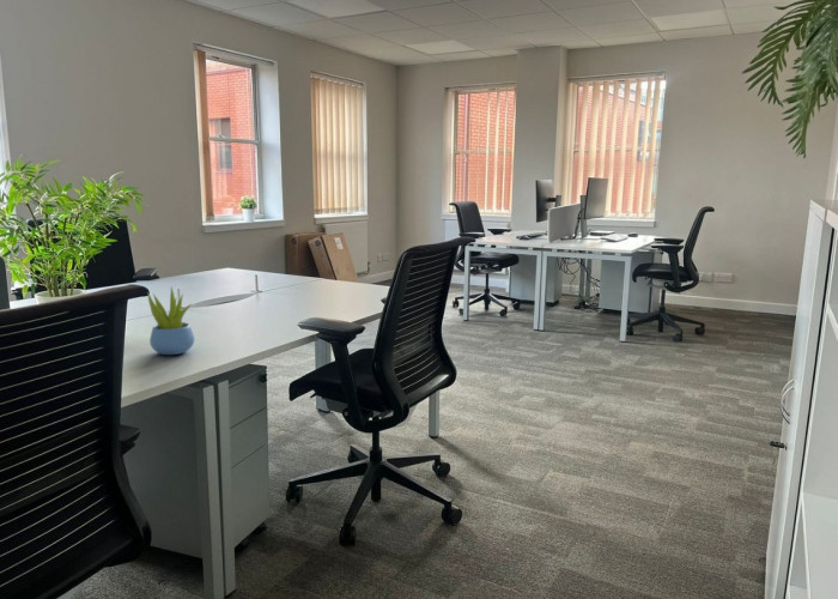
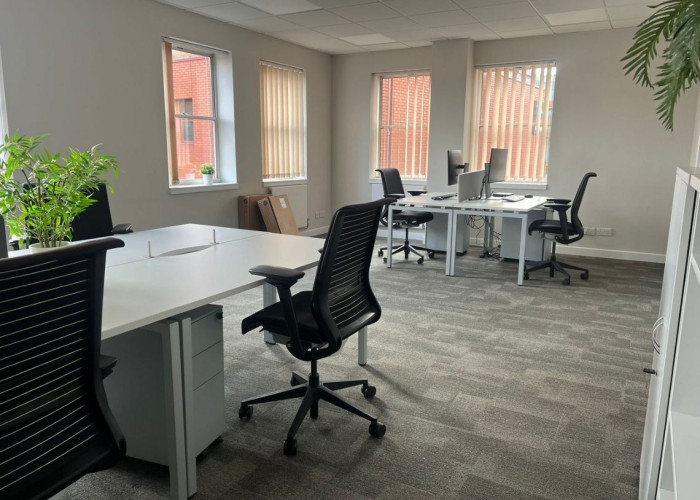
- succulent plant [147,285,196,356]
